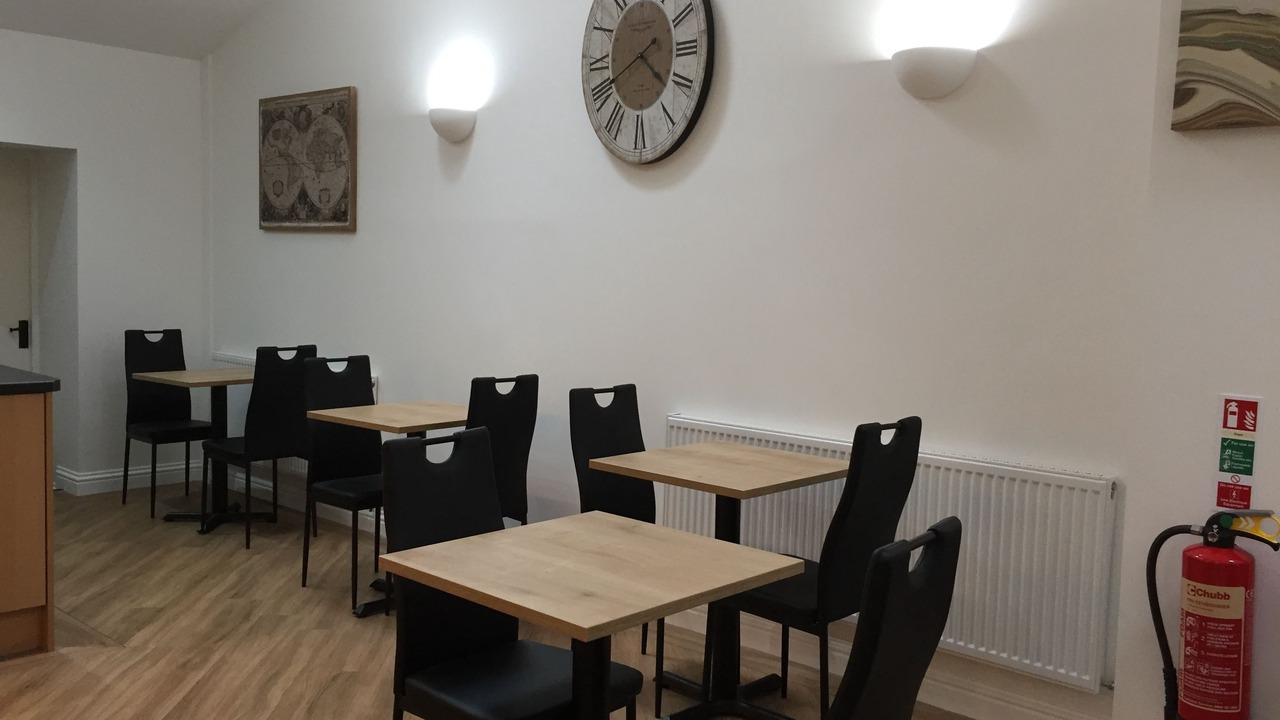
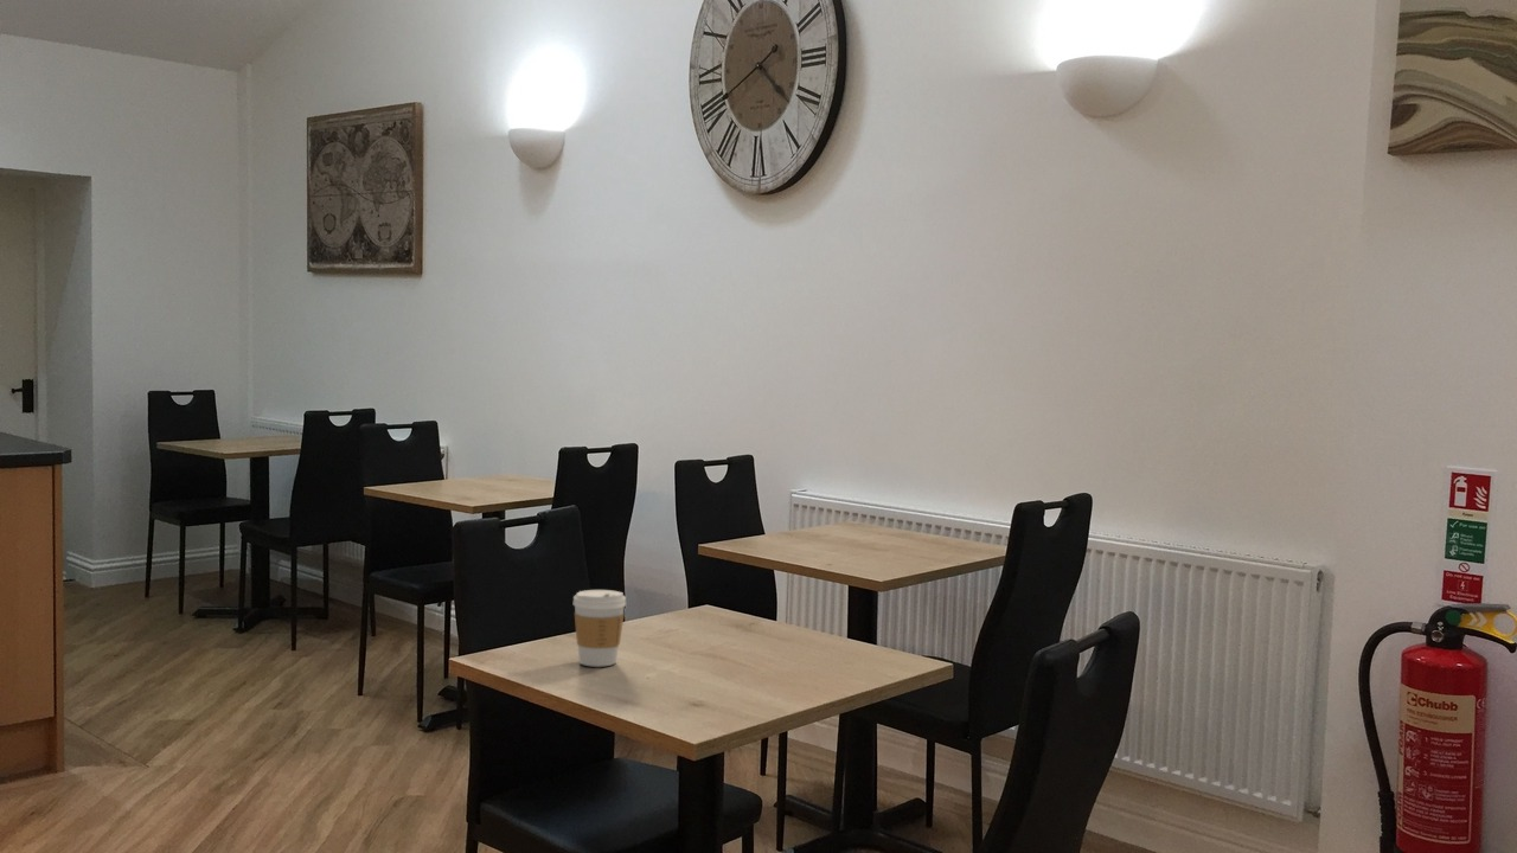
+ coffee cup [572,589,627,668]
